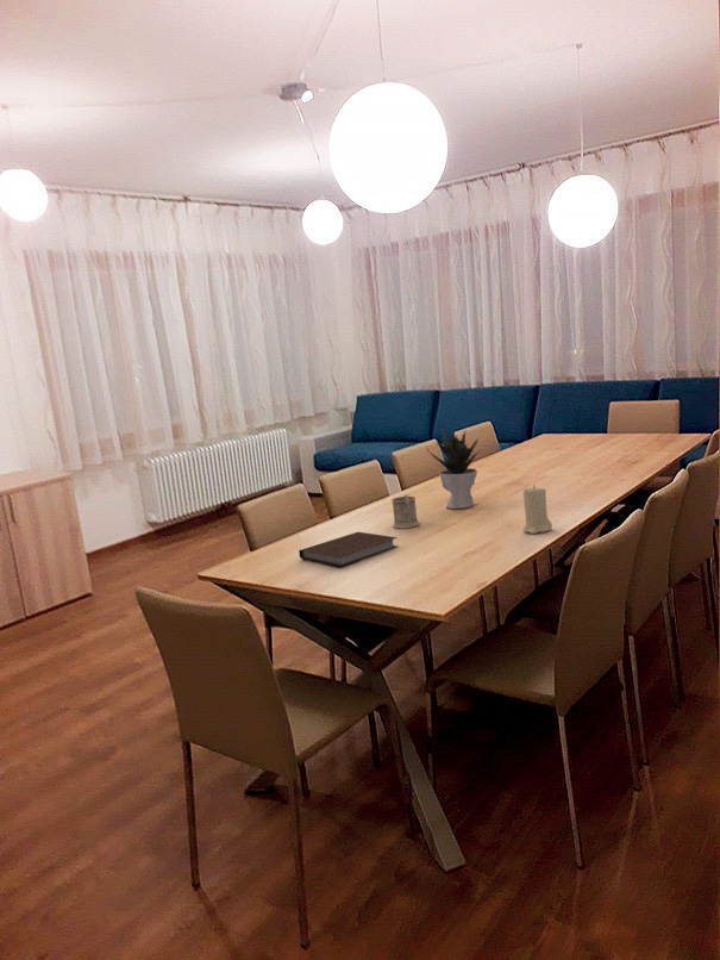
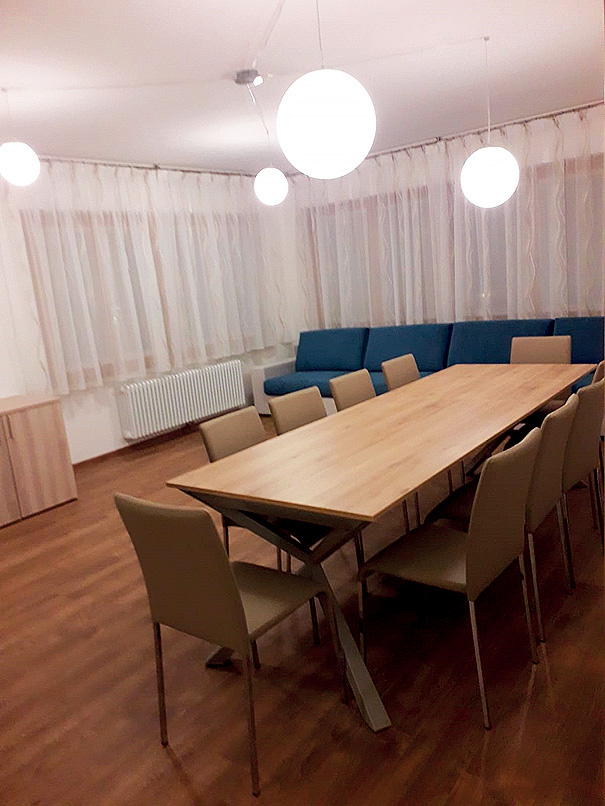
- candle [522,484,553,535]
- notebook [298,531,399,568]
- mug [390,493,421,530]
- potted plant [425,428,482,510]
